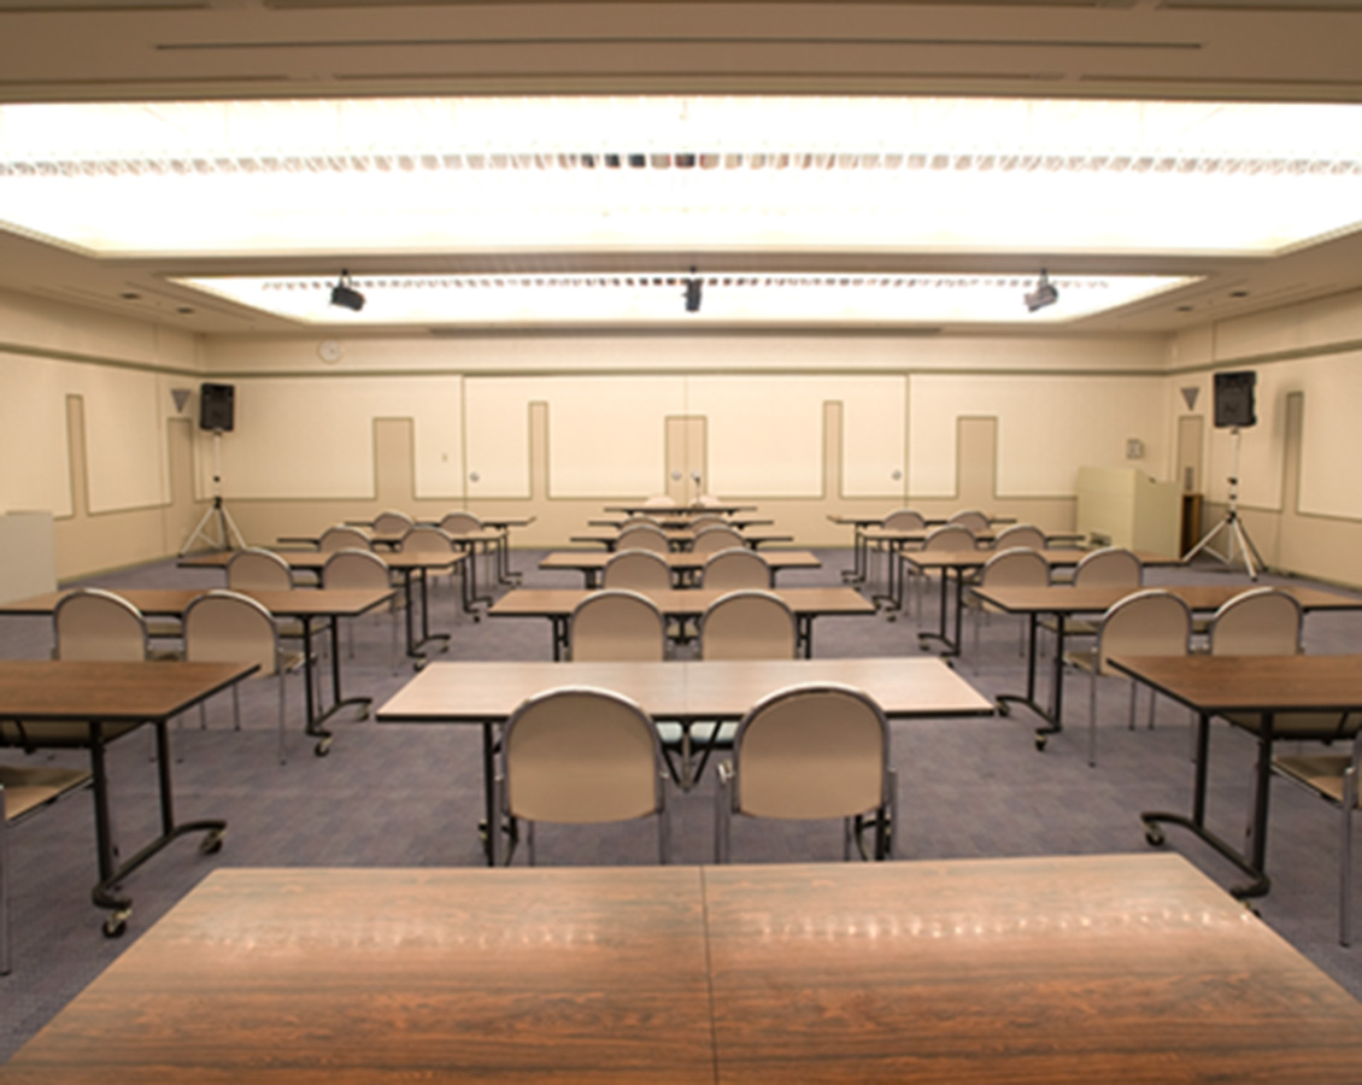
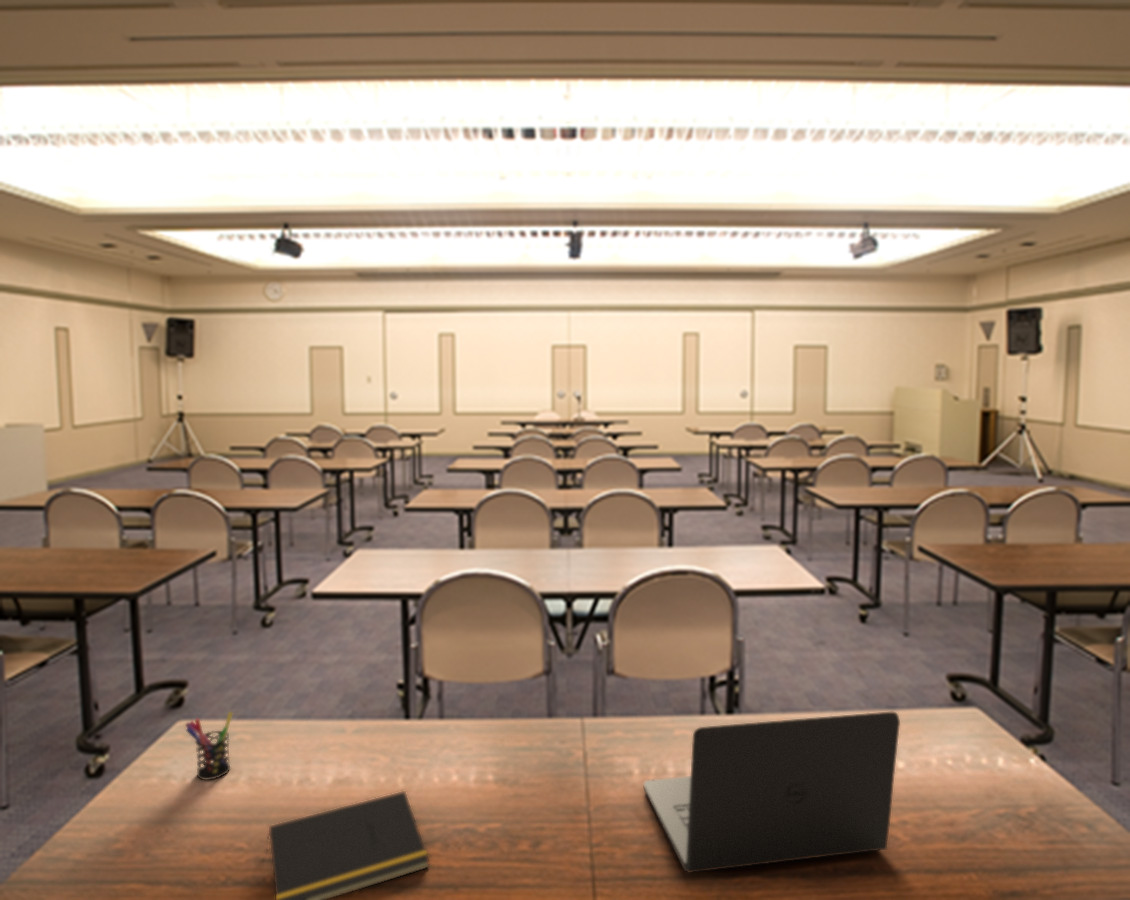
+ notepad [265,790,430,900]
+ laptop [643,711,901,874]
+ pen holder [184,711,234,781]
